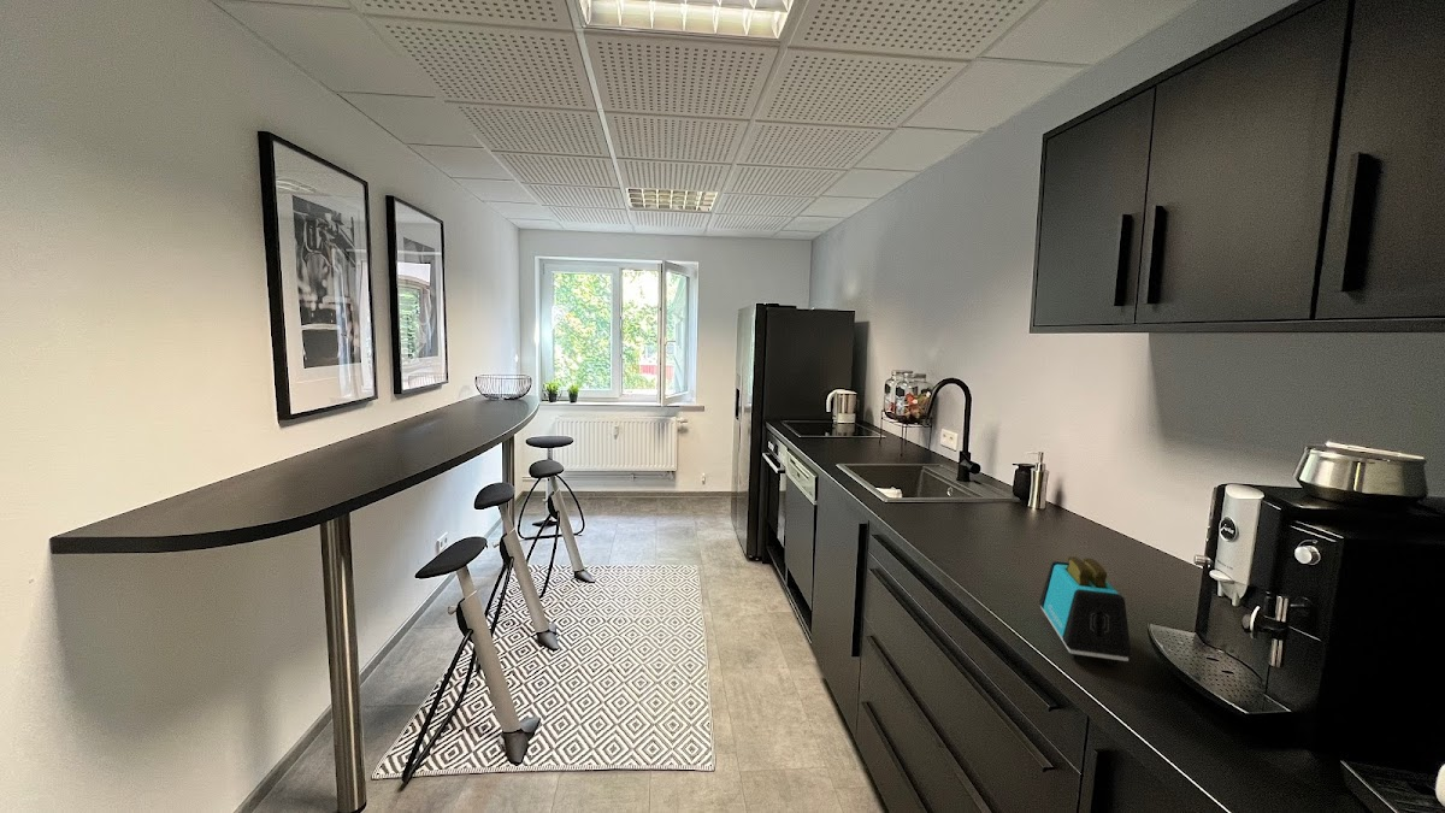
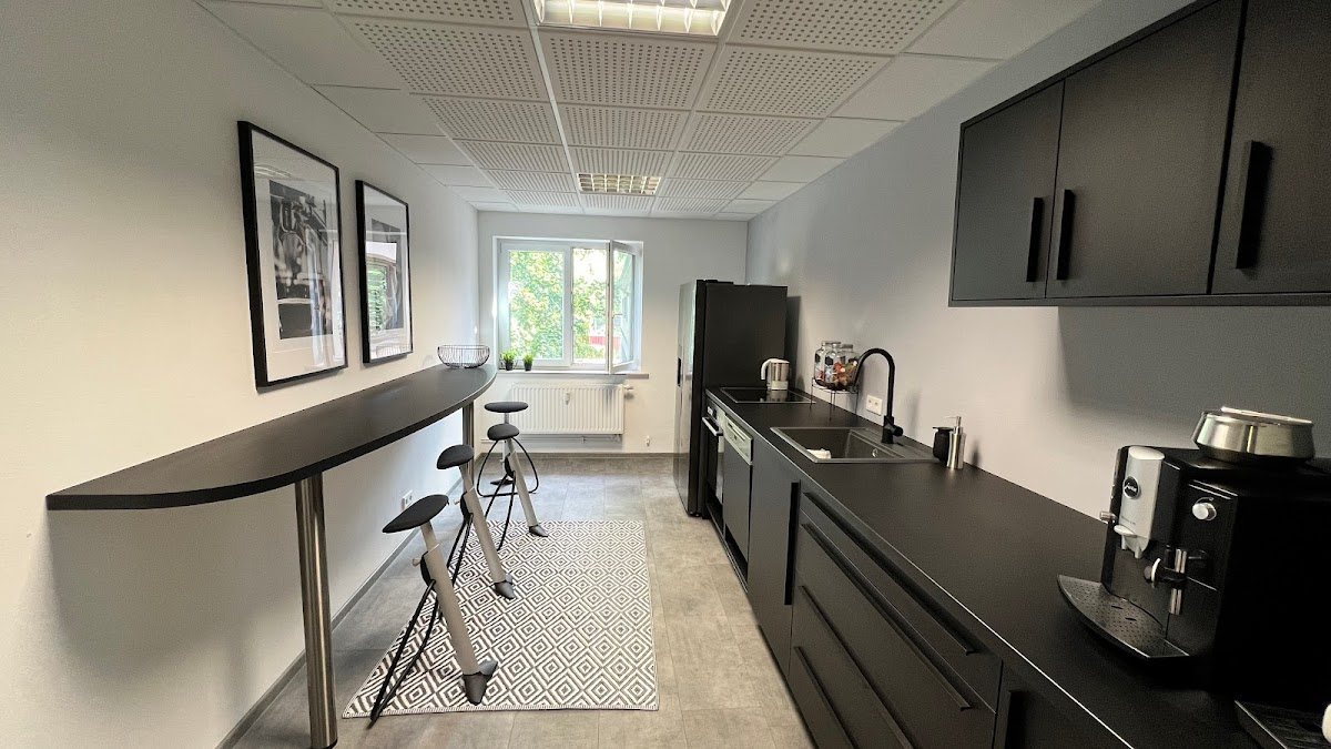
- toaster [1038,555,1132,666]
